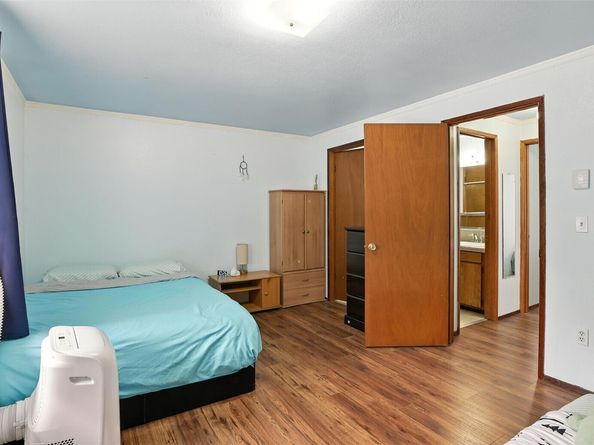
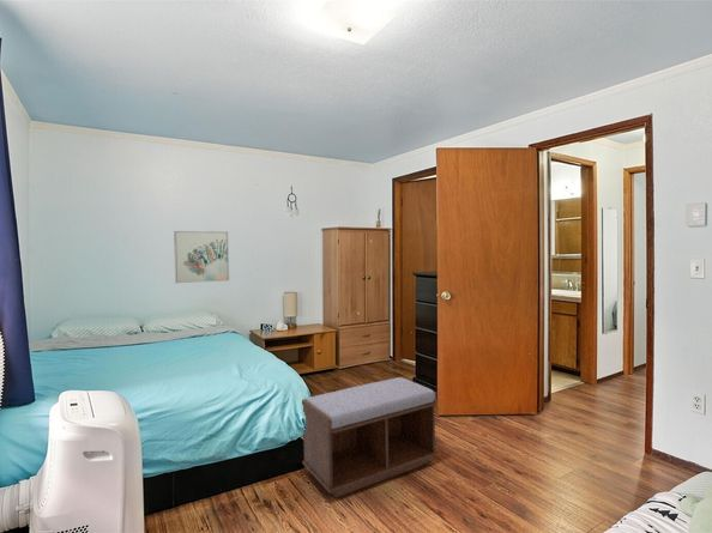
+ bench [301,376,439,498]
+ wall art [173,230,230,284]
